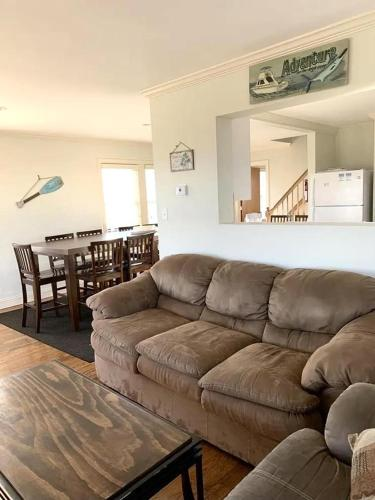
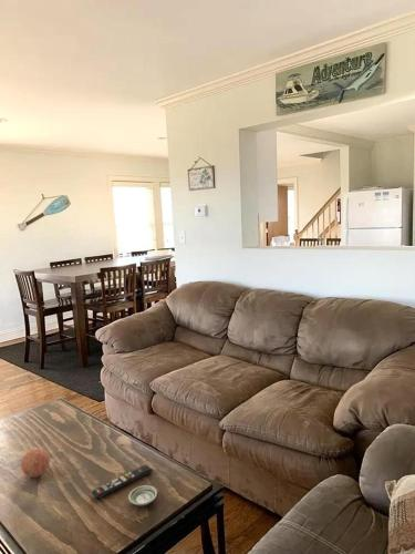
+ remote control [91,464,154,500]
+ decorative ball [20,448,51,479]
+ saucer [127,484,158,506]
